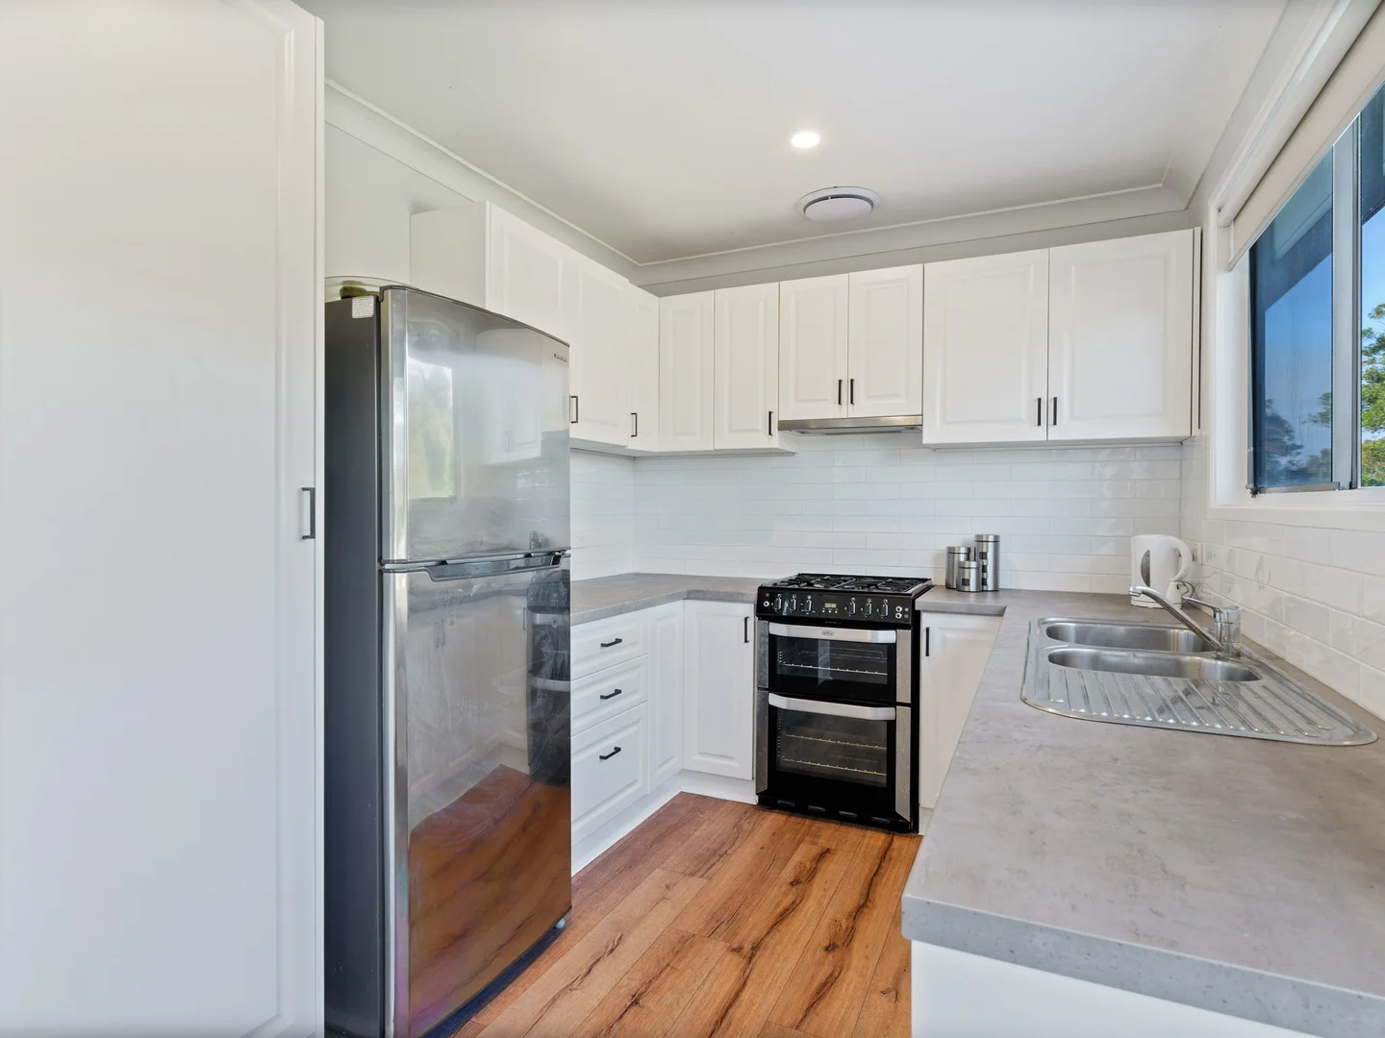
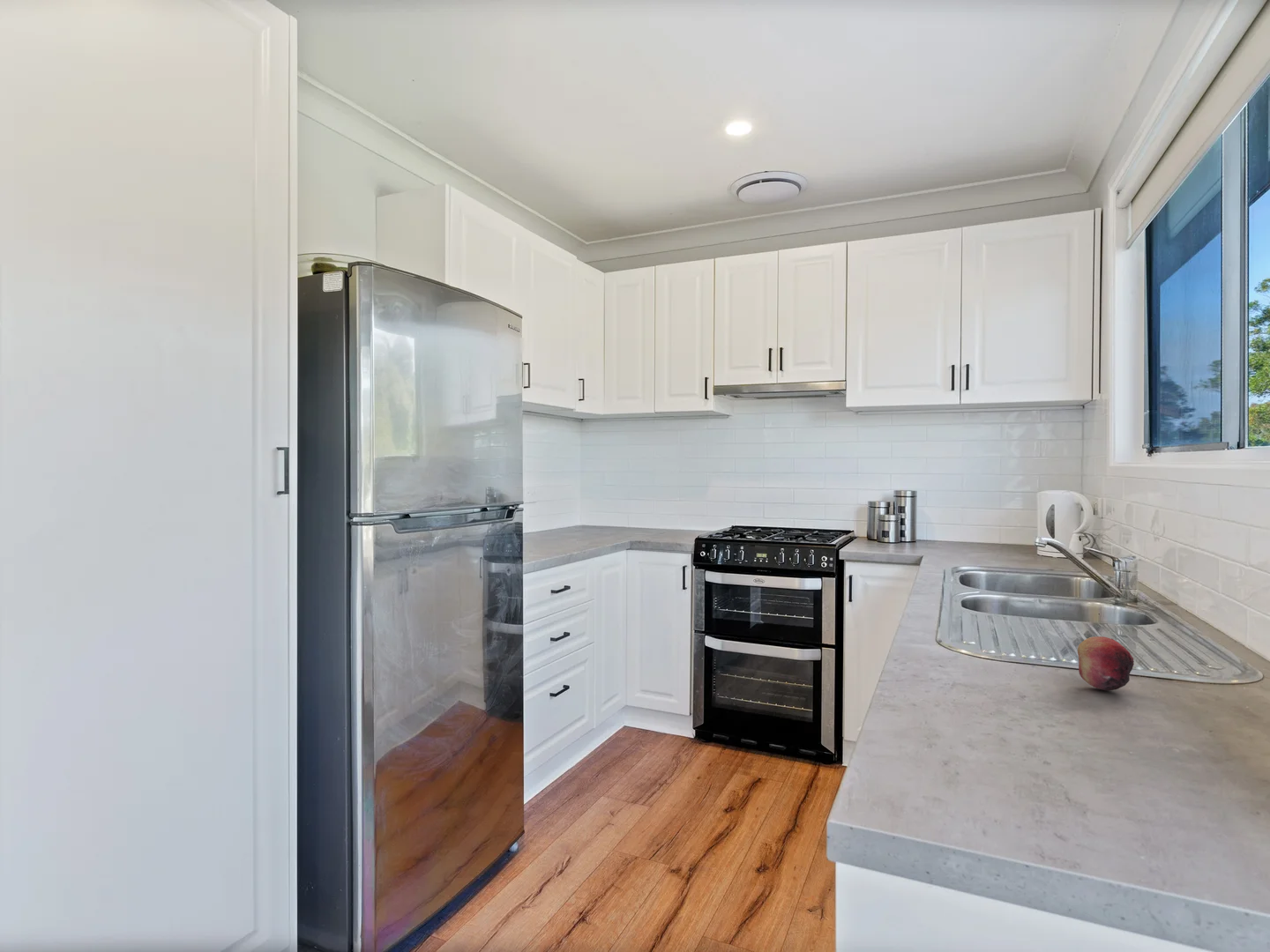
+ fruit [1077,636,1135,691]
